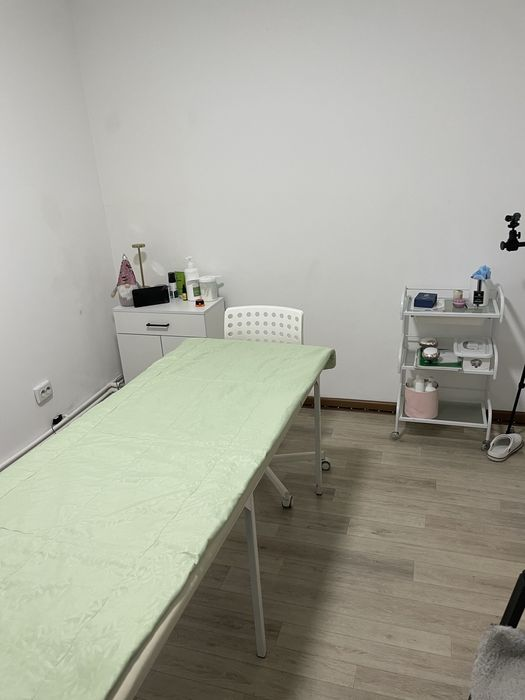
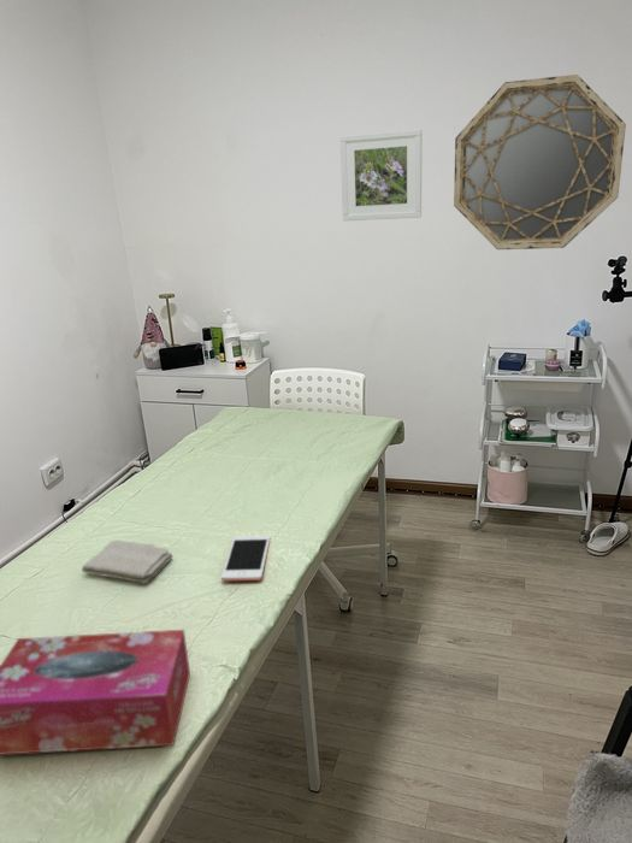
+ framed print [339,128,424,222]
+ cell phone [220,535,271,582]
+ tissue box [0,629,191,756]
+ washcloth [81,538,175,585]
+ home mirror [453,73,627,250]
